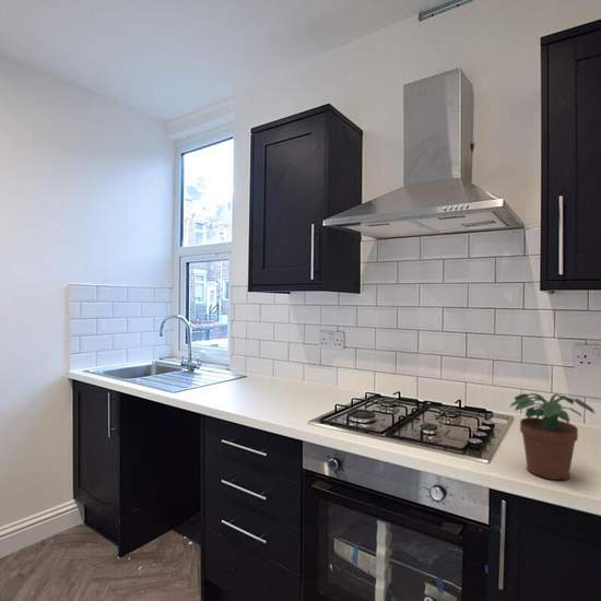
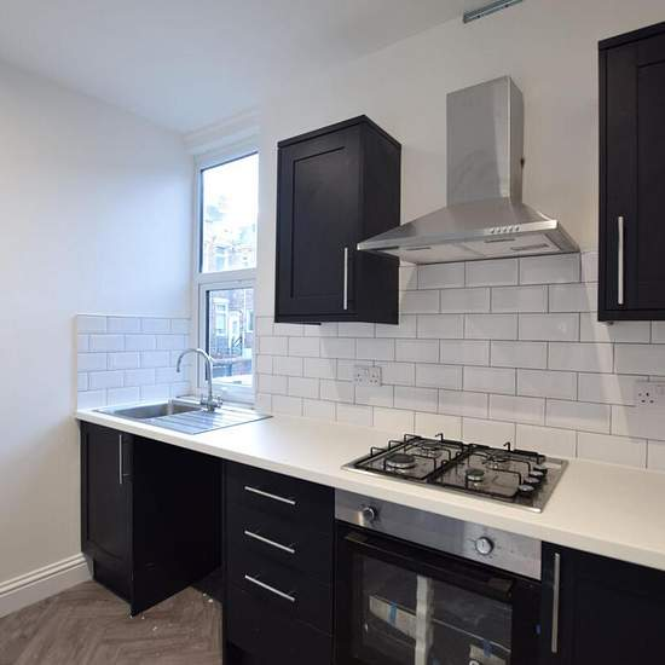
- potted plant [509,392,597,481]
